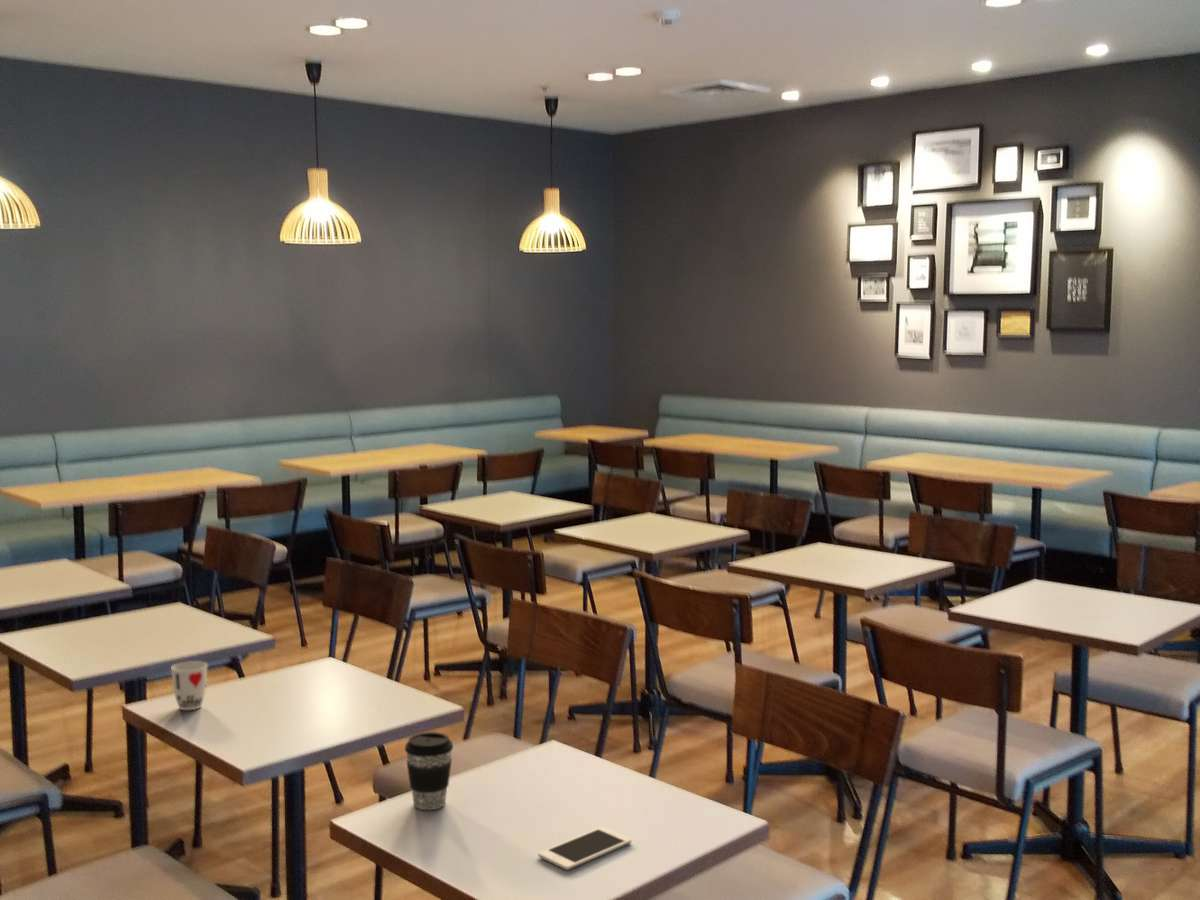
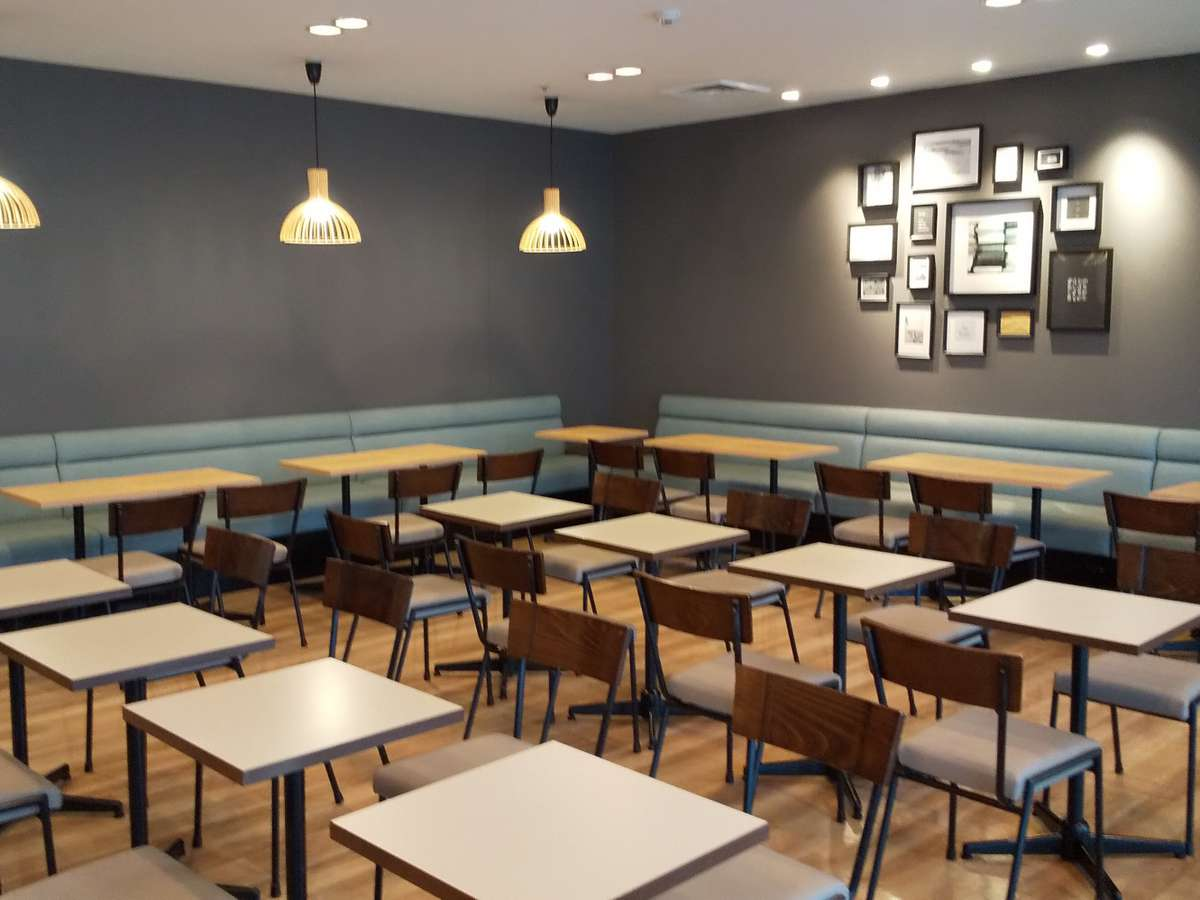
- cell phone [537,826,632,871]
- cup [170,660,208,711]
- coffee cup [404,731,454,811]
